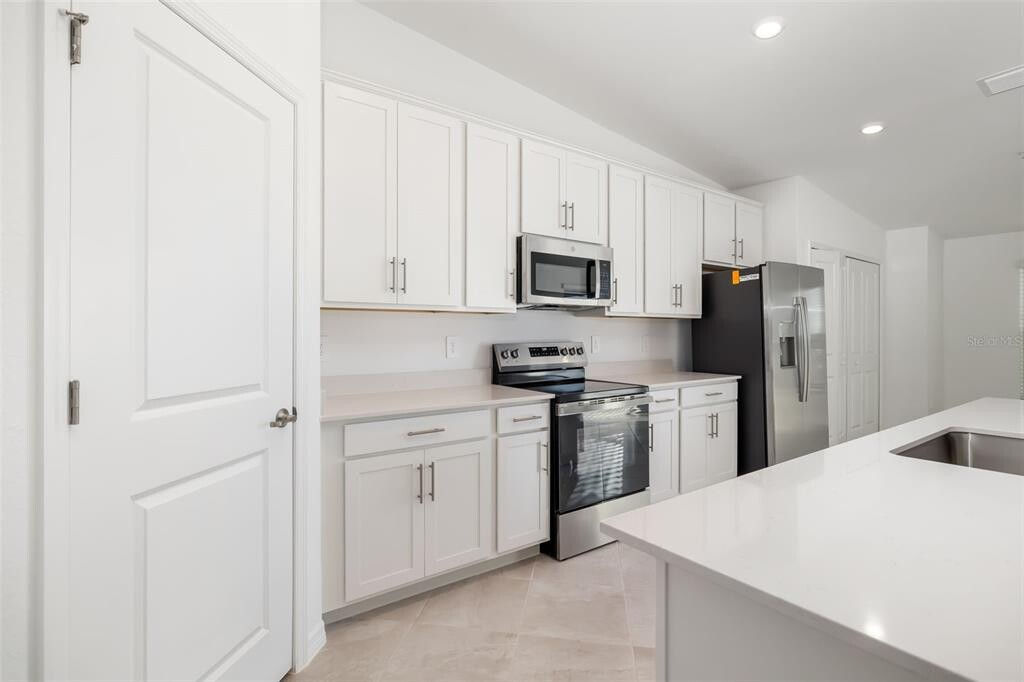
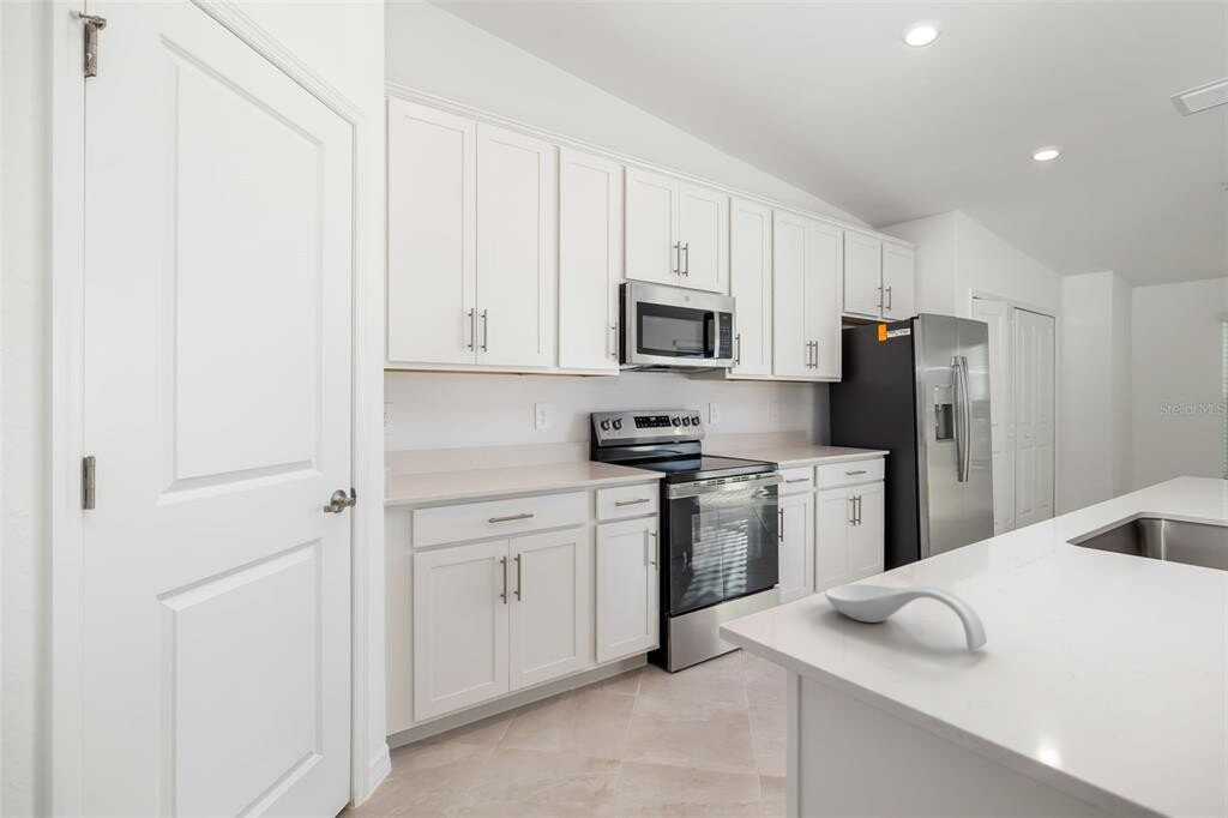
+ spoon rest [824,583,988,651]
